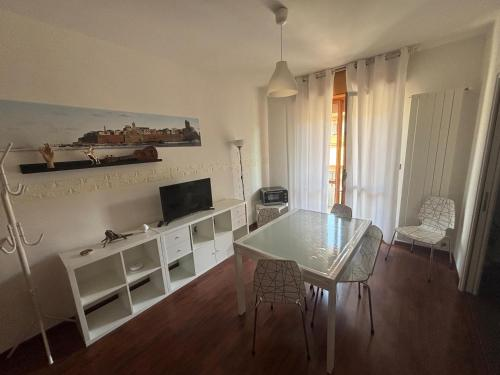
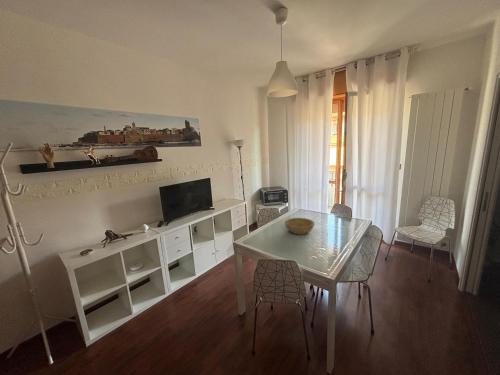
+ bowl [284,217,316,236]
